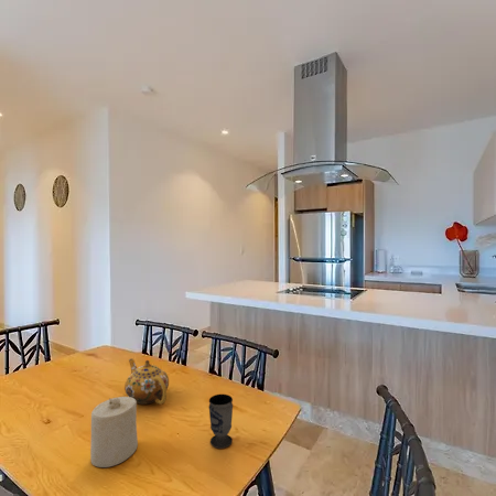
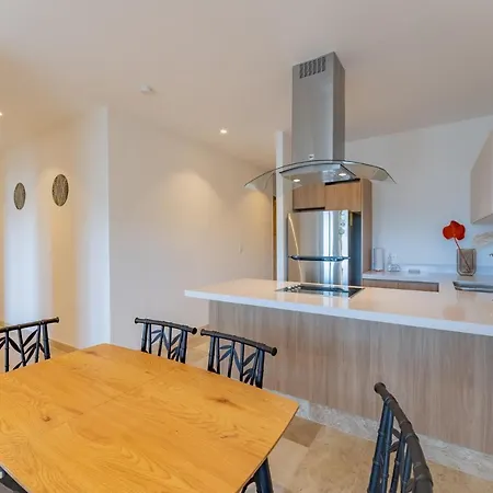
- candle [89,396,139,468]
- cup [207,393,234,450]
- teapot [123,358,170,406]
